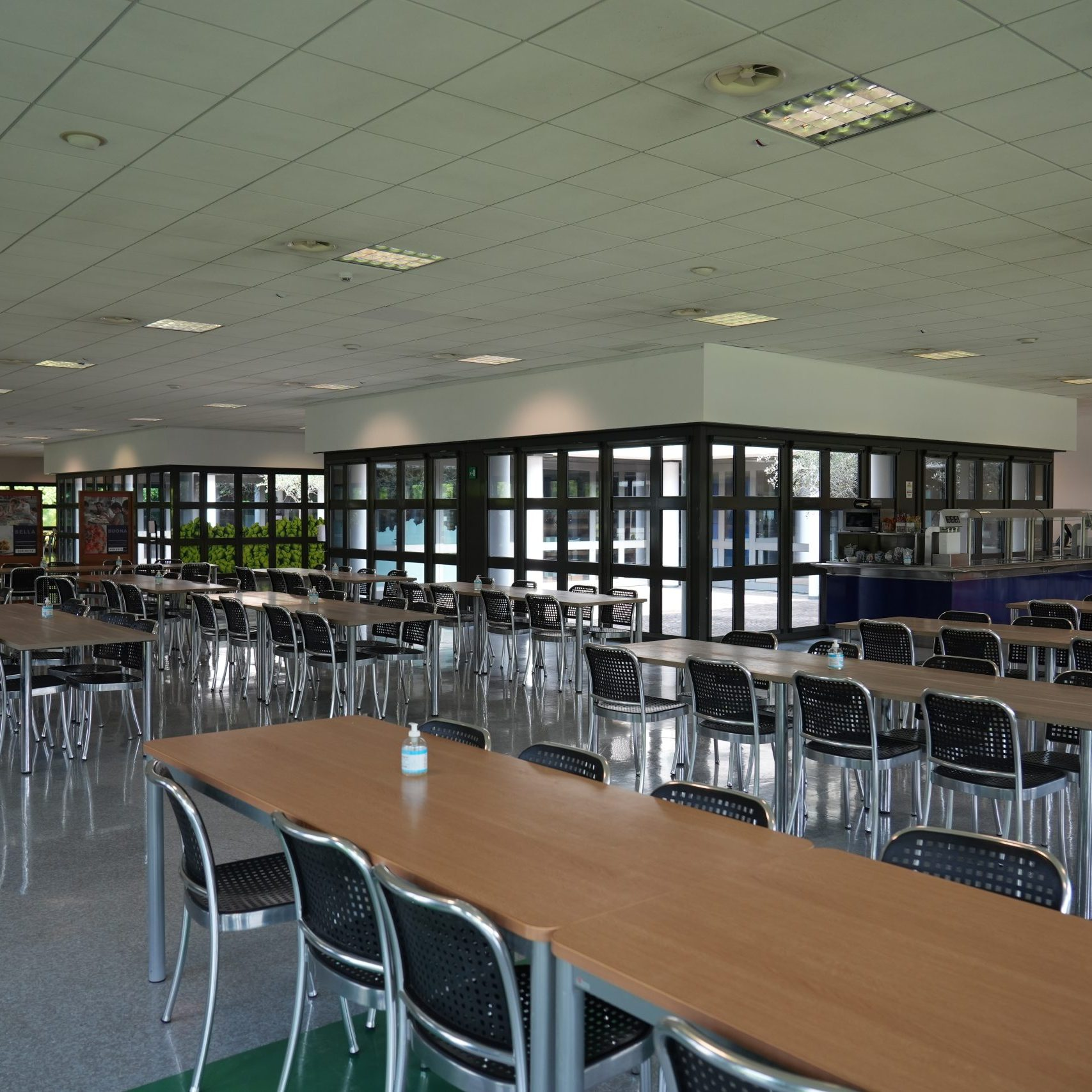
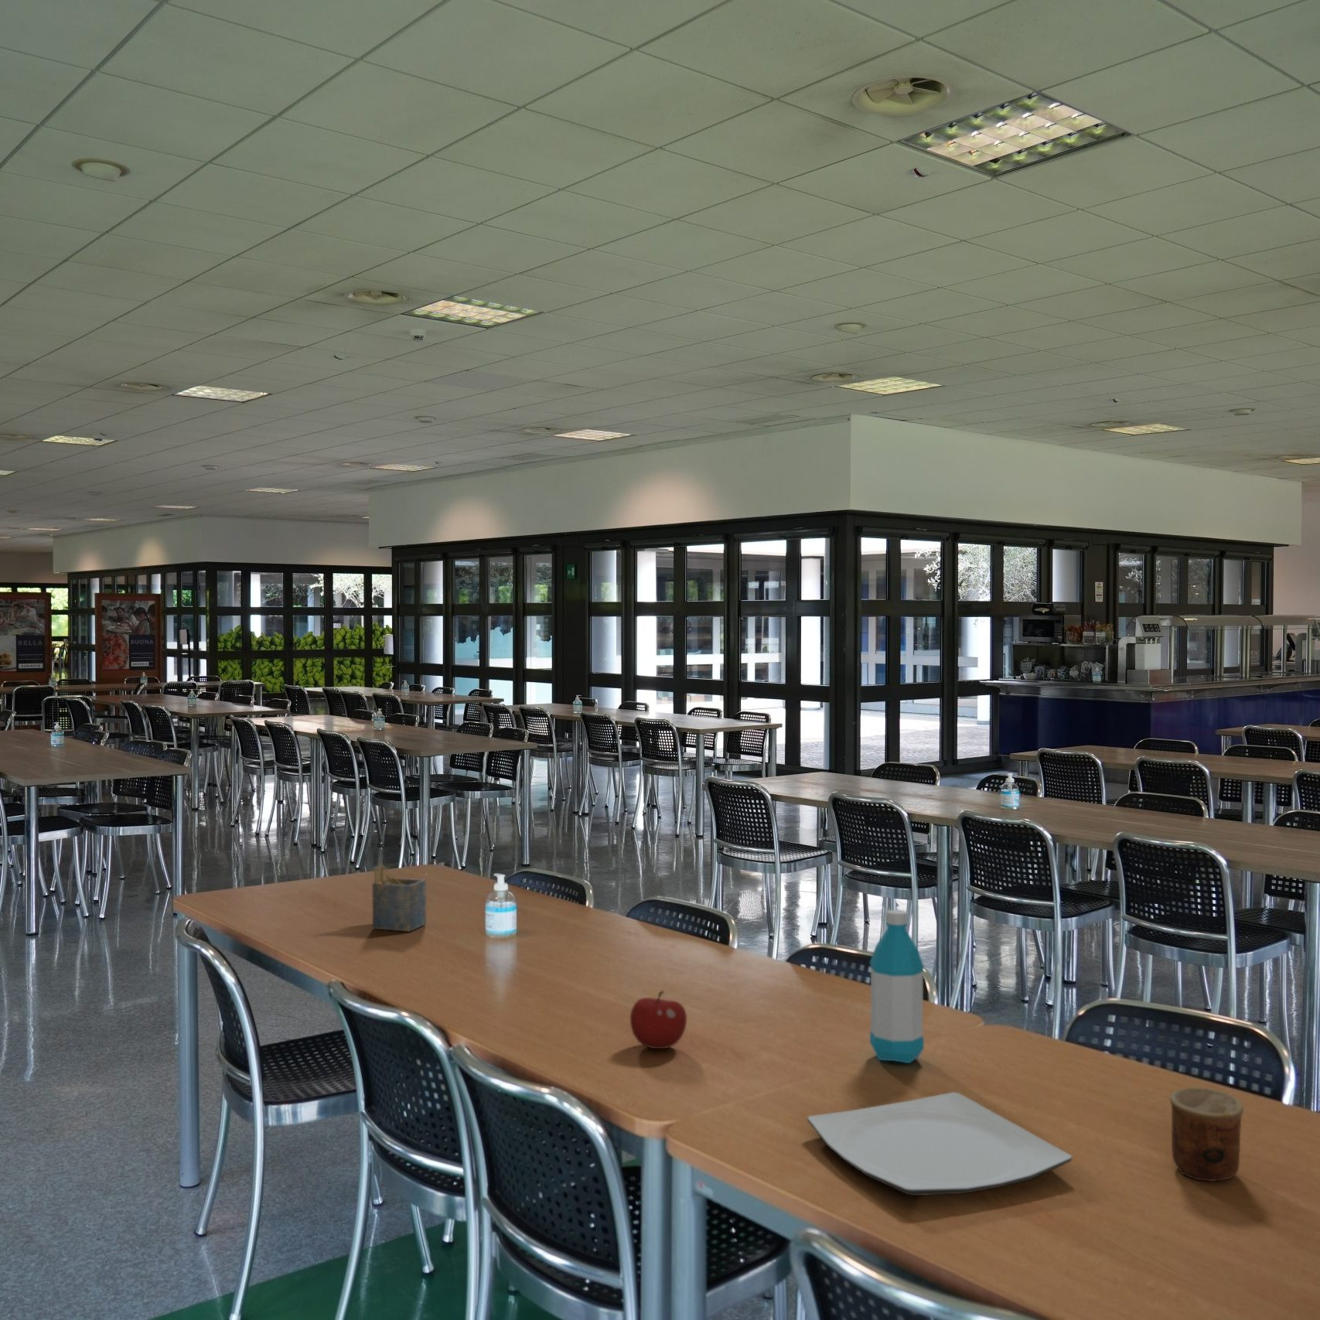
+ plate [806,1092,1072,1197]
+ cup [1169,1087,1244,1181]
+ water bottle [869,909,925,1064]
+ fruit [630,990,688,1049]
+ napkin holder [372,864,427,933]
